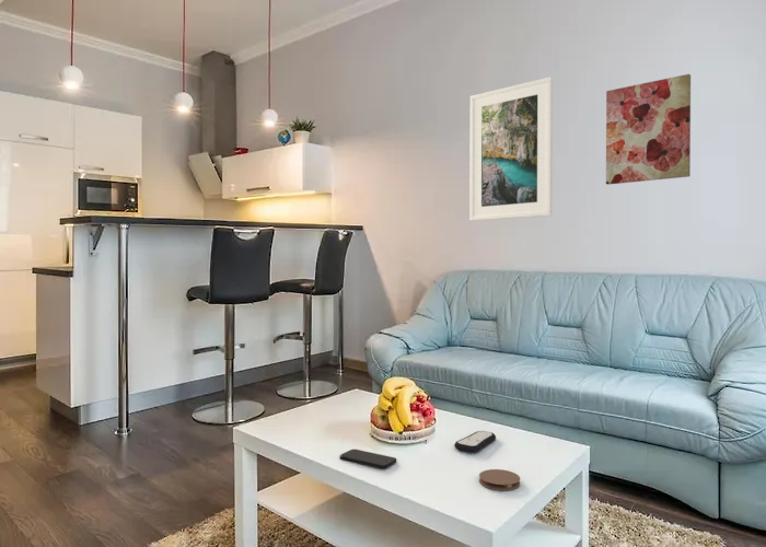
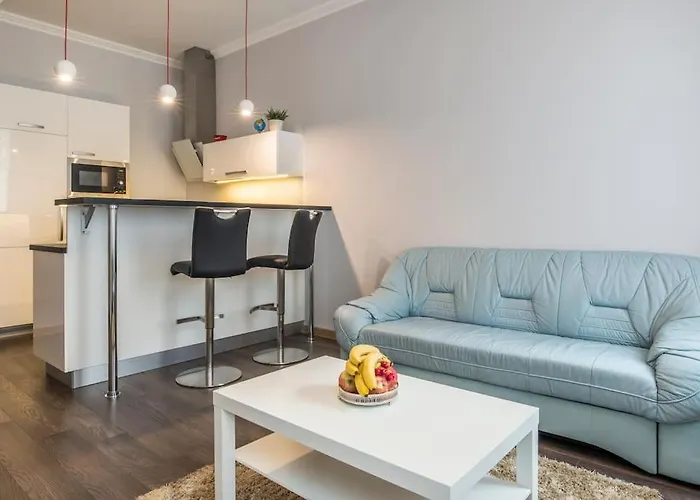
- remote control [453,430,497,454]
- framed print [468,75,554,222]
- smartphone [339,449,397,469]
- wall art [605,73,692,186]
- coaster [478,468,521,491]
